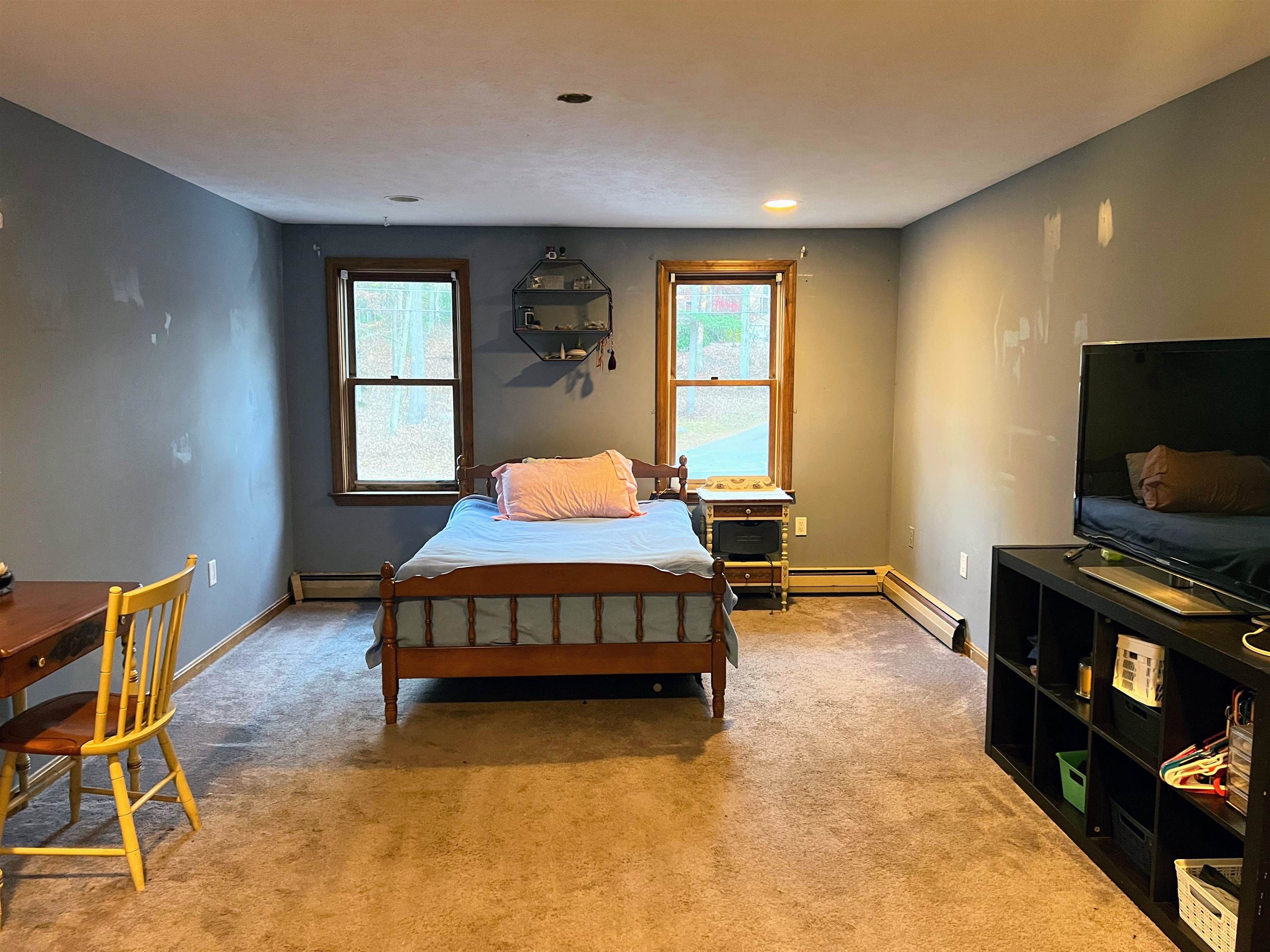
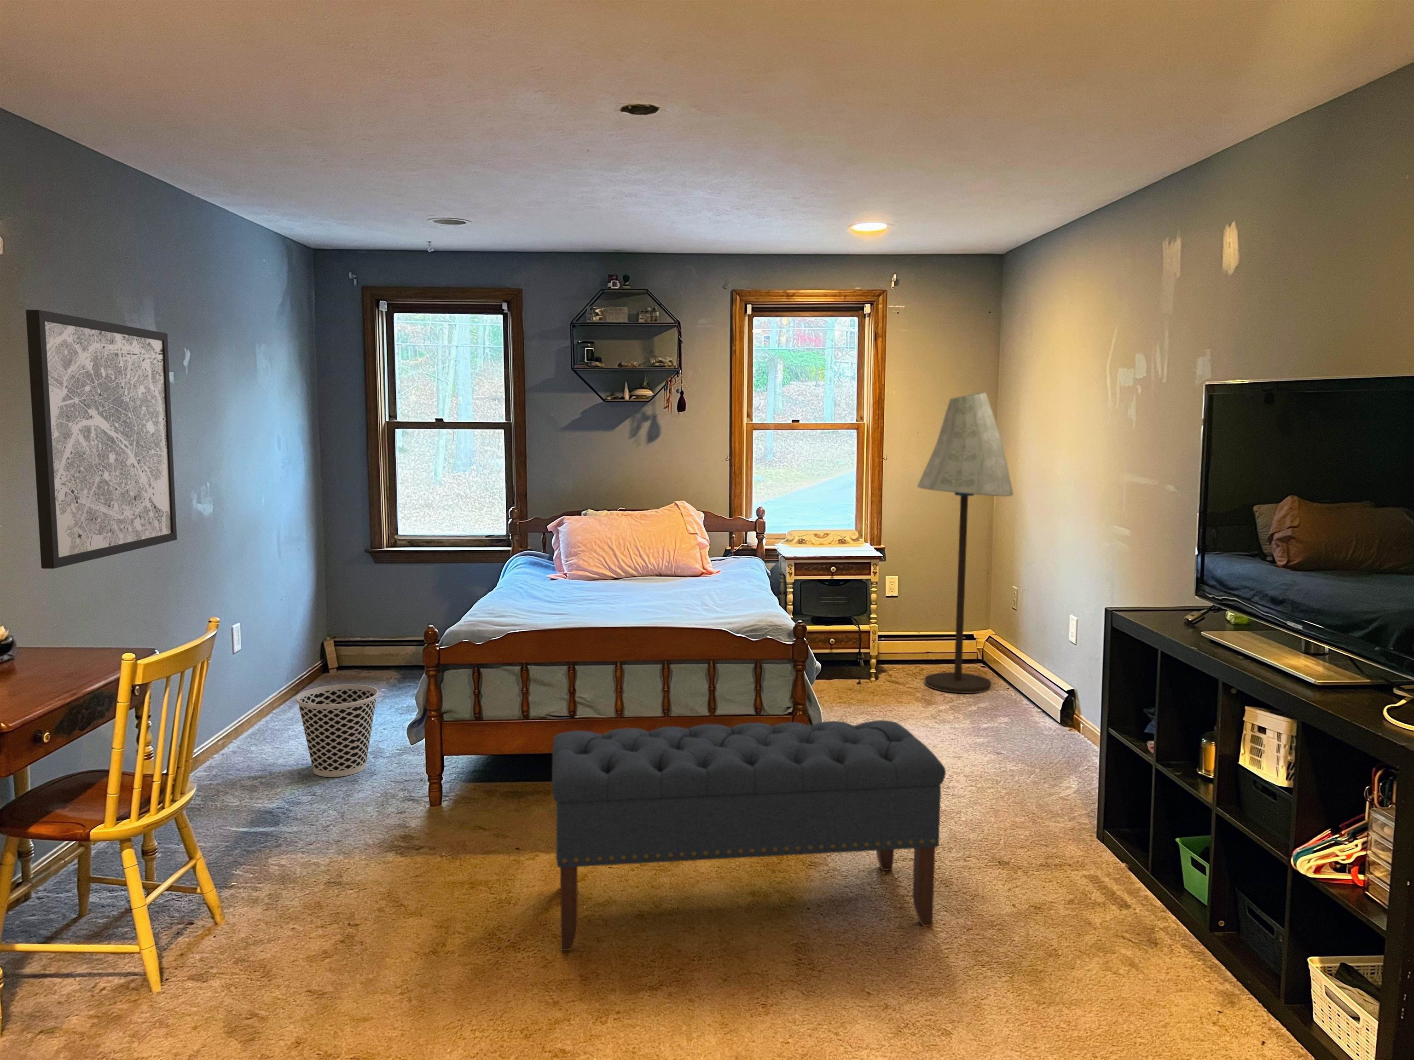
+ wastebasket [295,684,379,777]
+ bench [552,719,946,951]
+ wall art [26,310,177,569]
+ floor lamp [916,392,1014,694]
